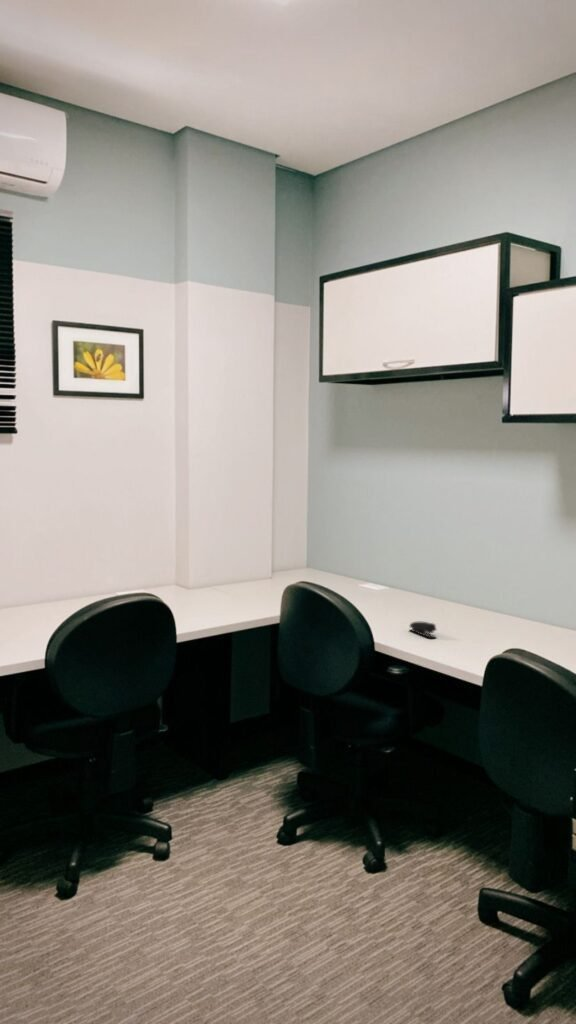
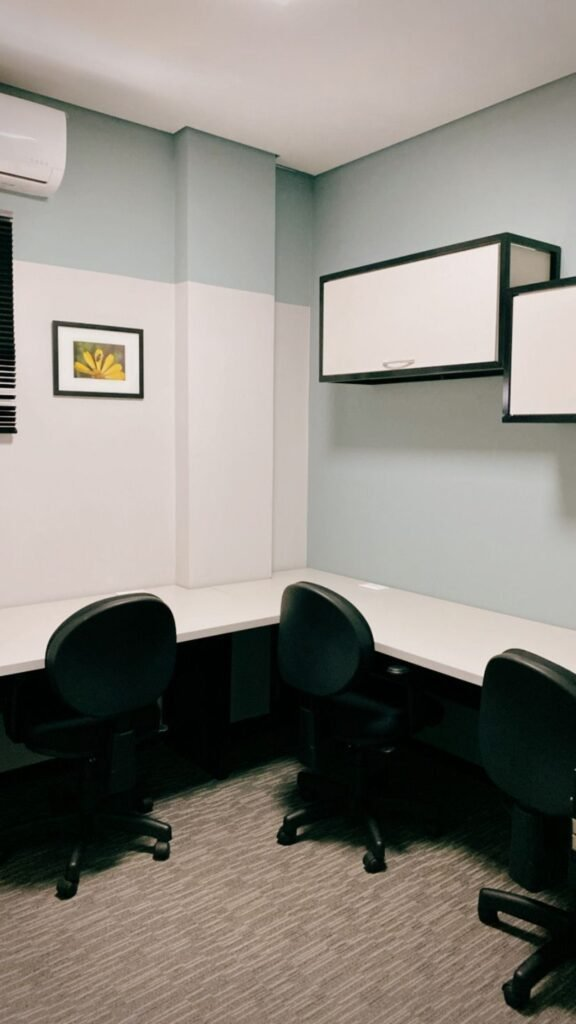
- stapler [408,621,438,639]
